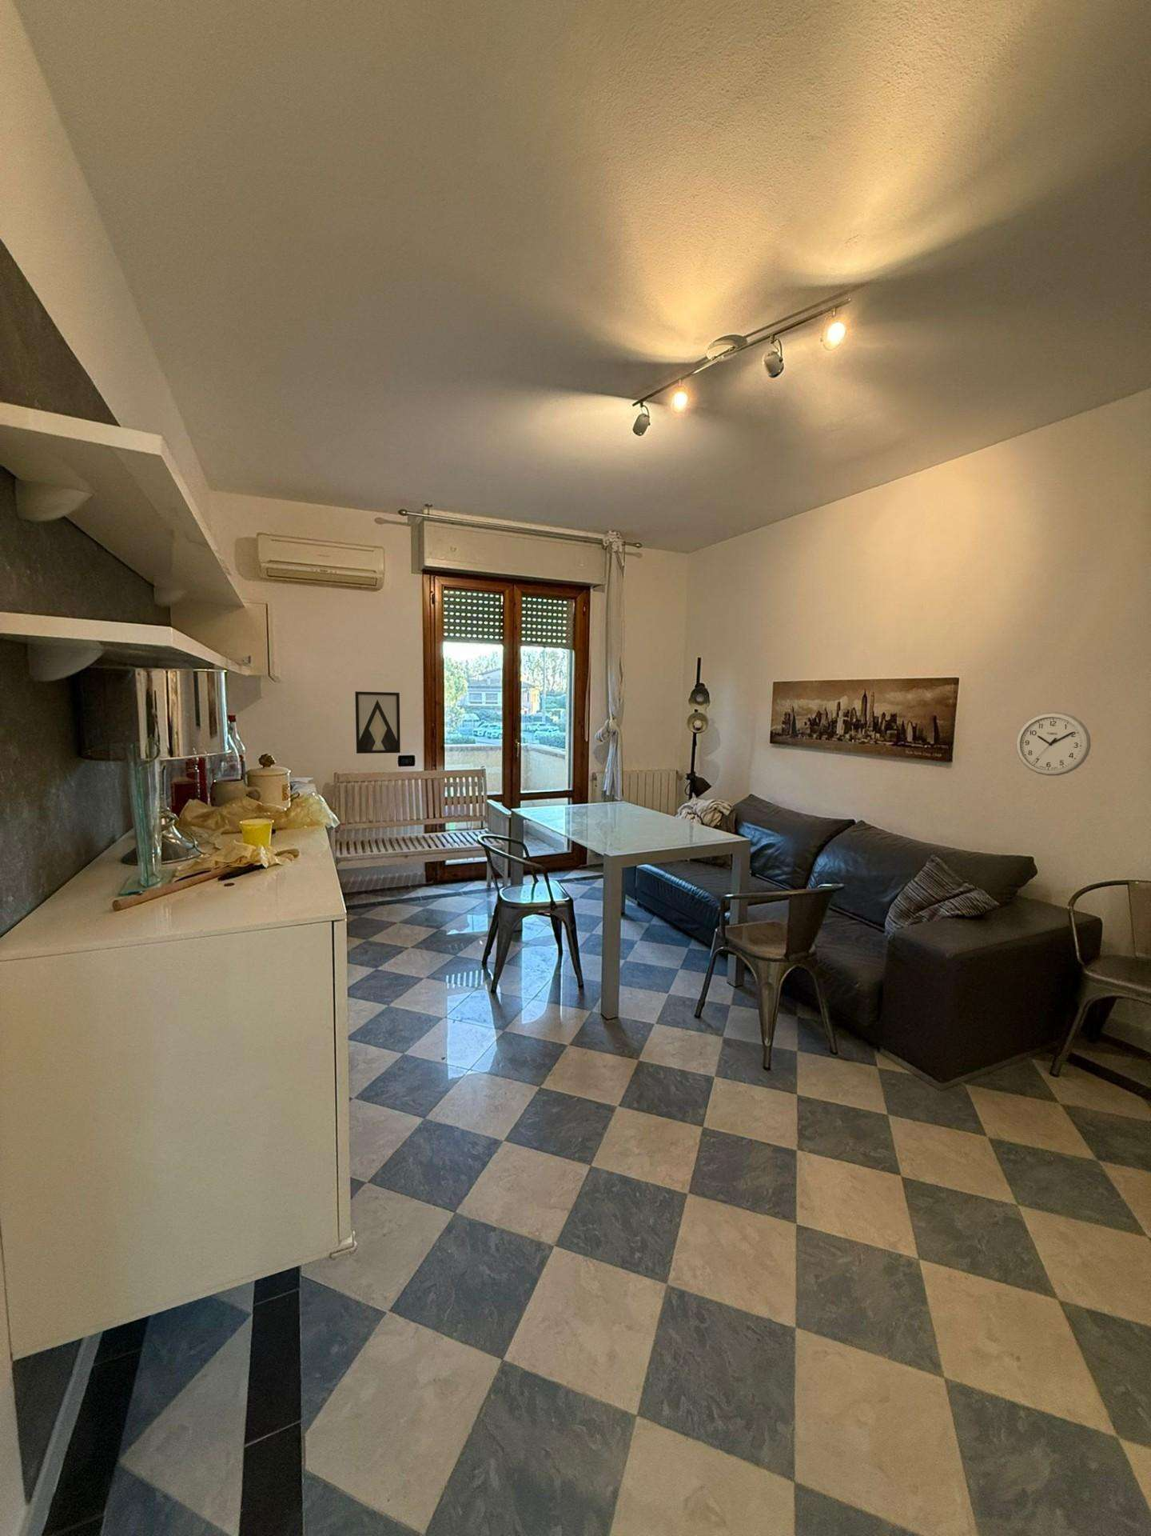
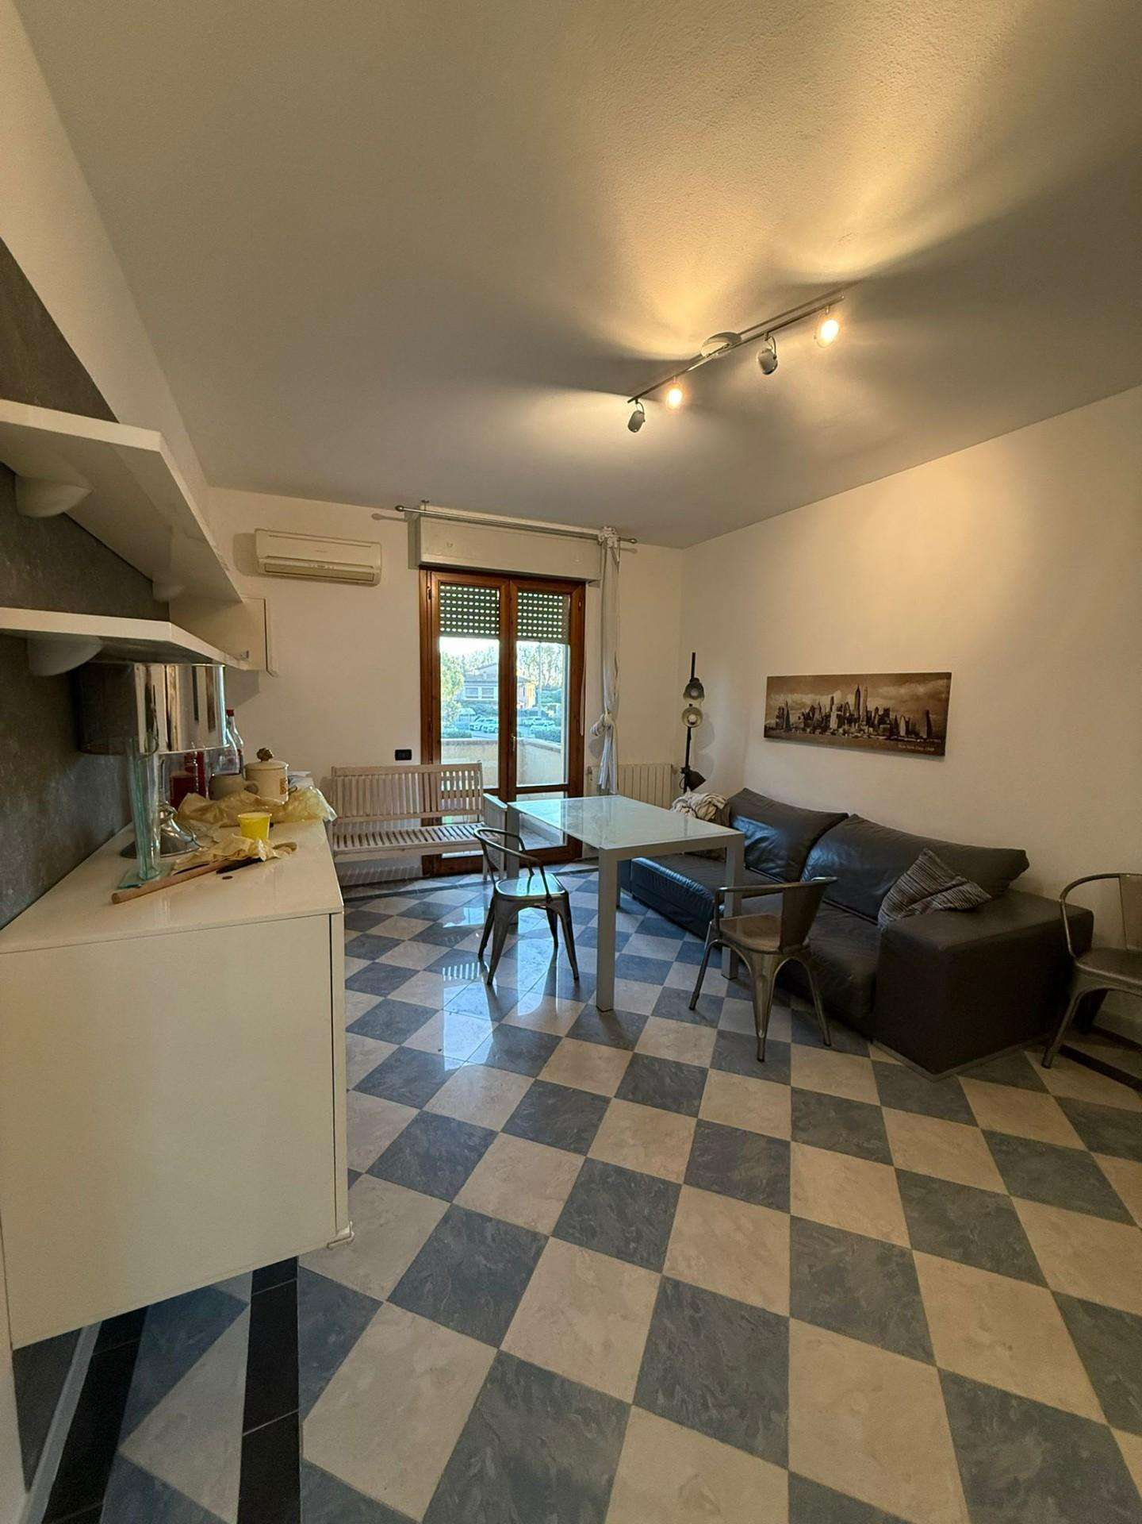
- wall art [354,691,401,755]
- wall clock [1016,711,1092,776]
